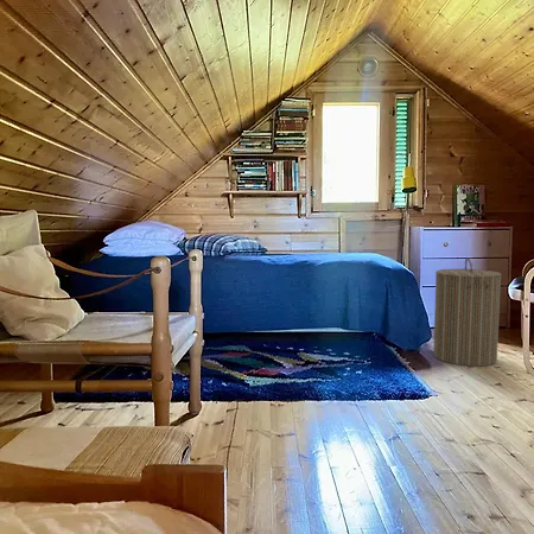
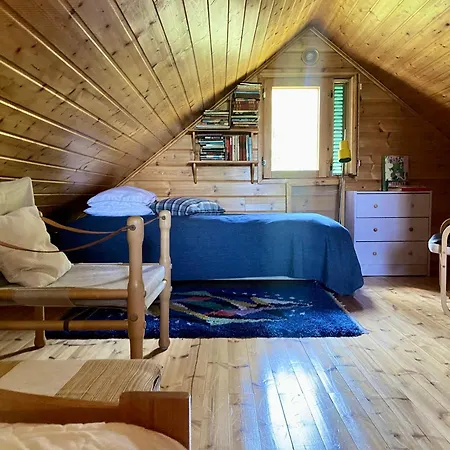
- laundry hamper [432,256,503,368]
